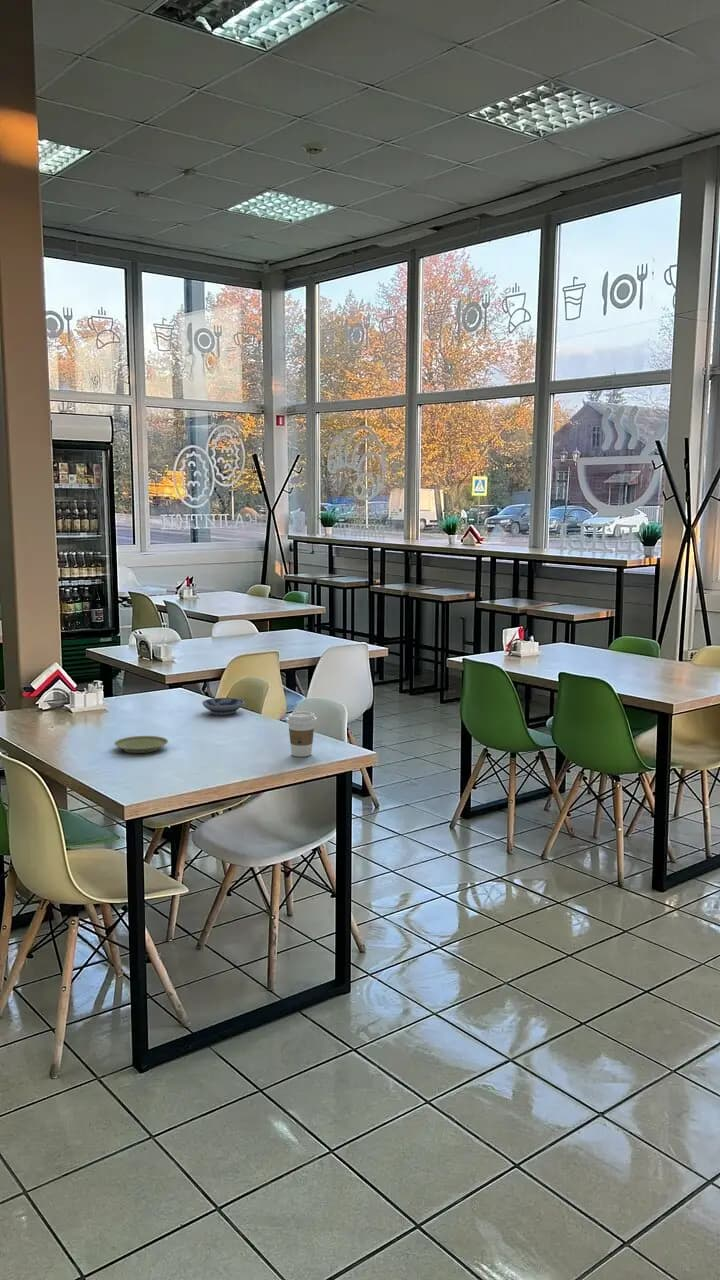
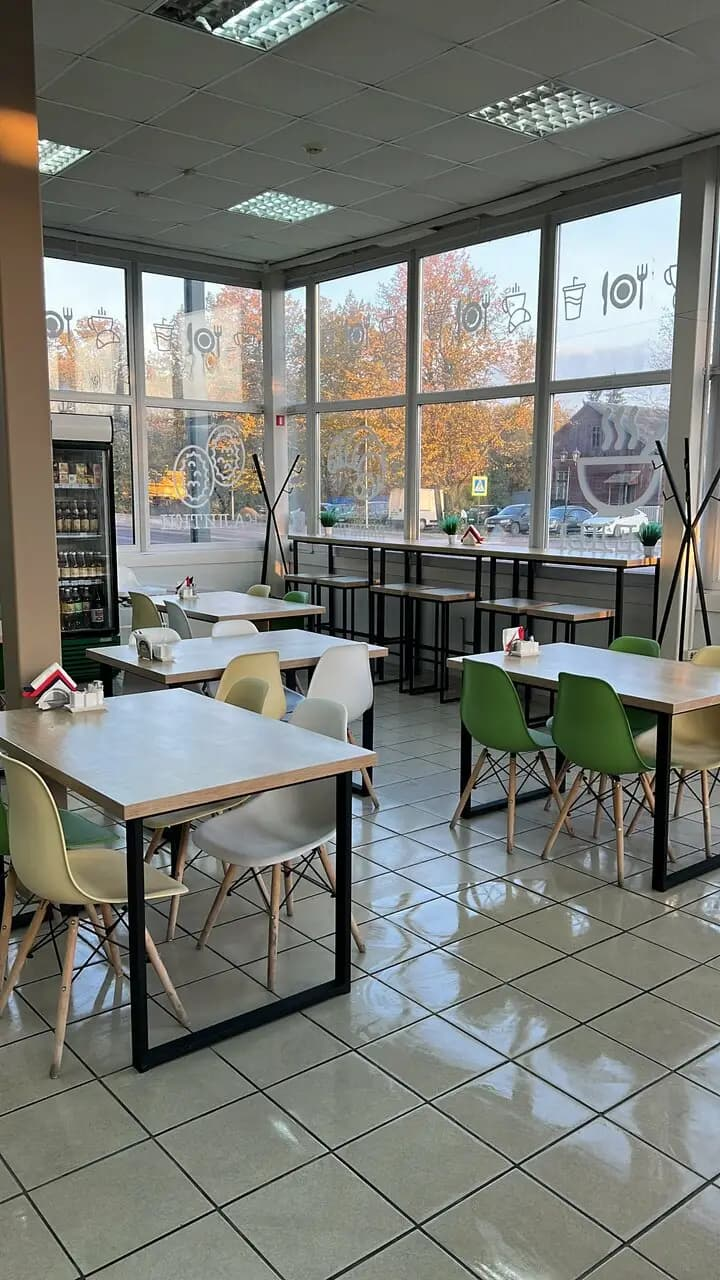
- bowl [201,697,245,716]
- coffee cup [285,710,318,758]
- plate [113,735,169,754]
